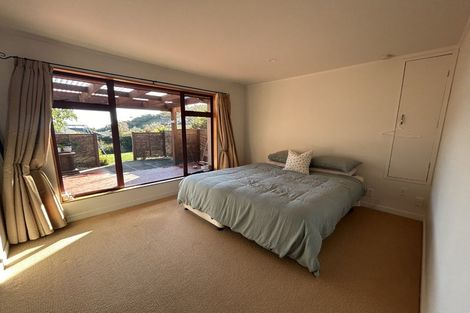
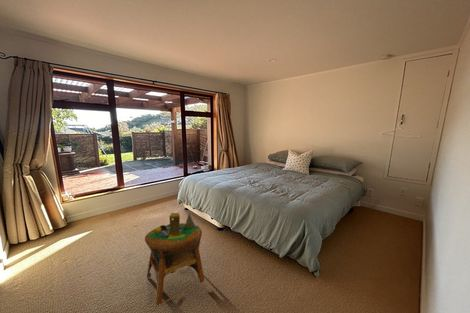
+ side table [144,212,205,306]
